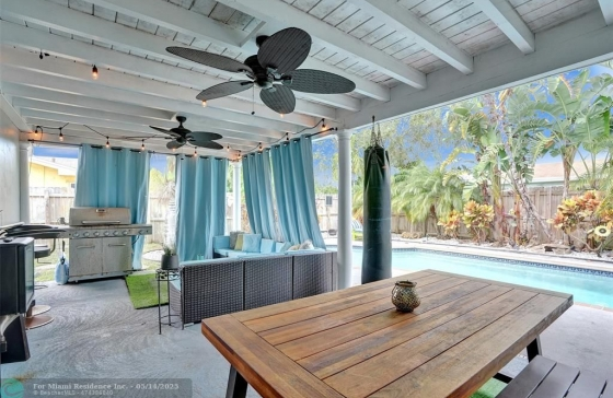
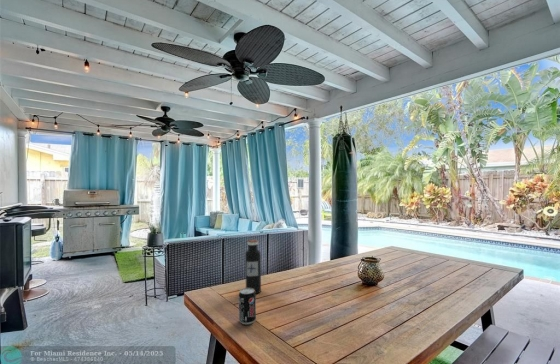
+ beverage can [238,287,257,325]
+ water bottle [244,239,262,295]
